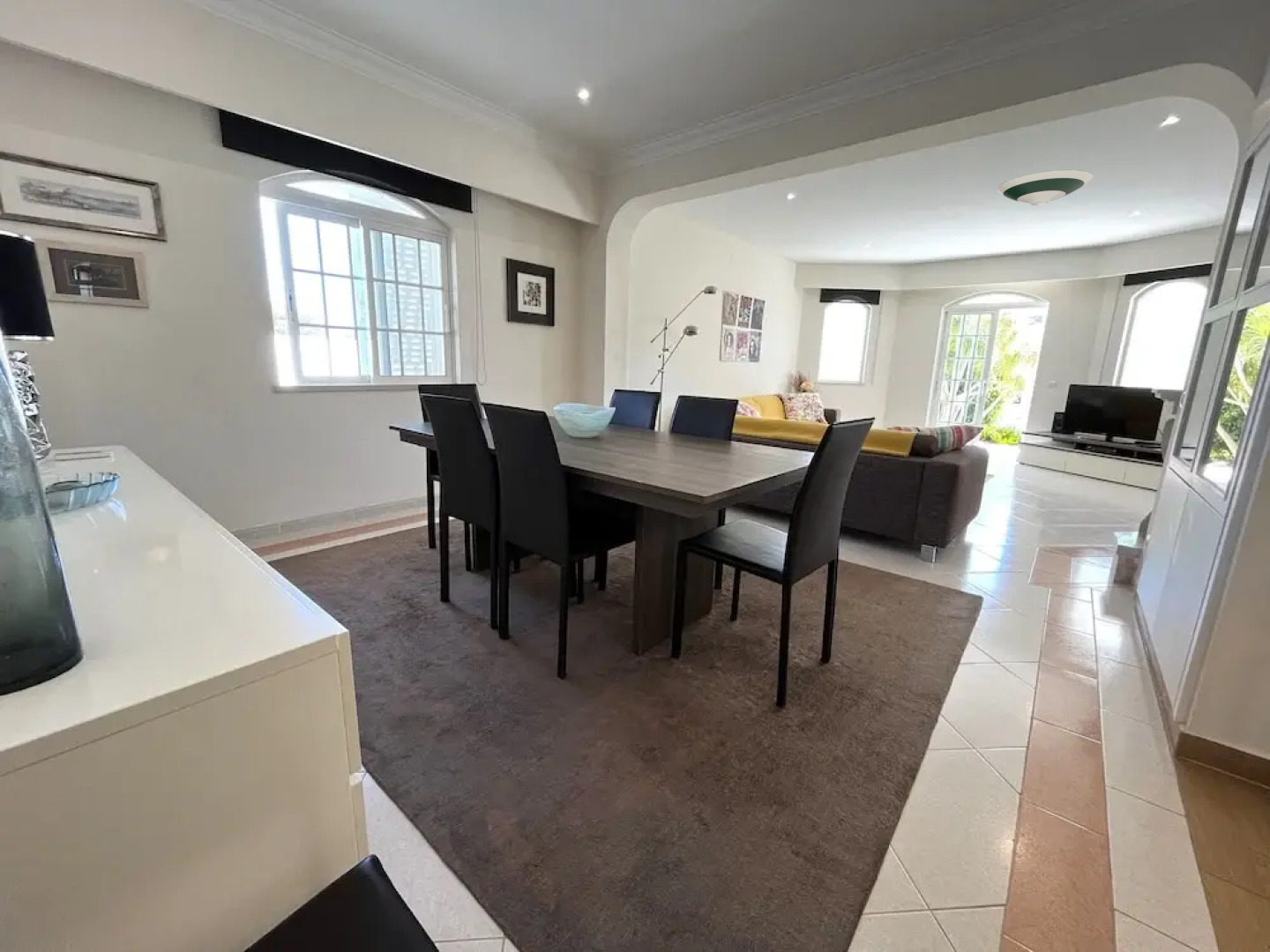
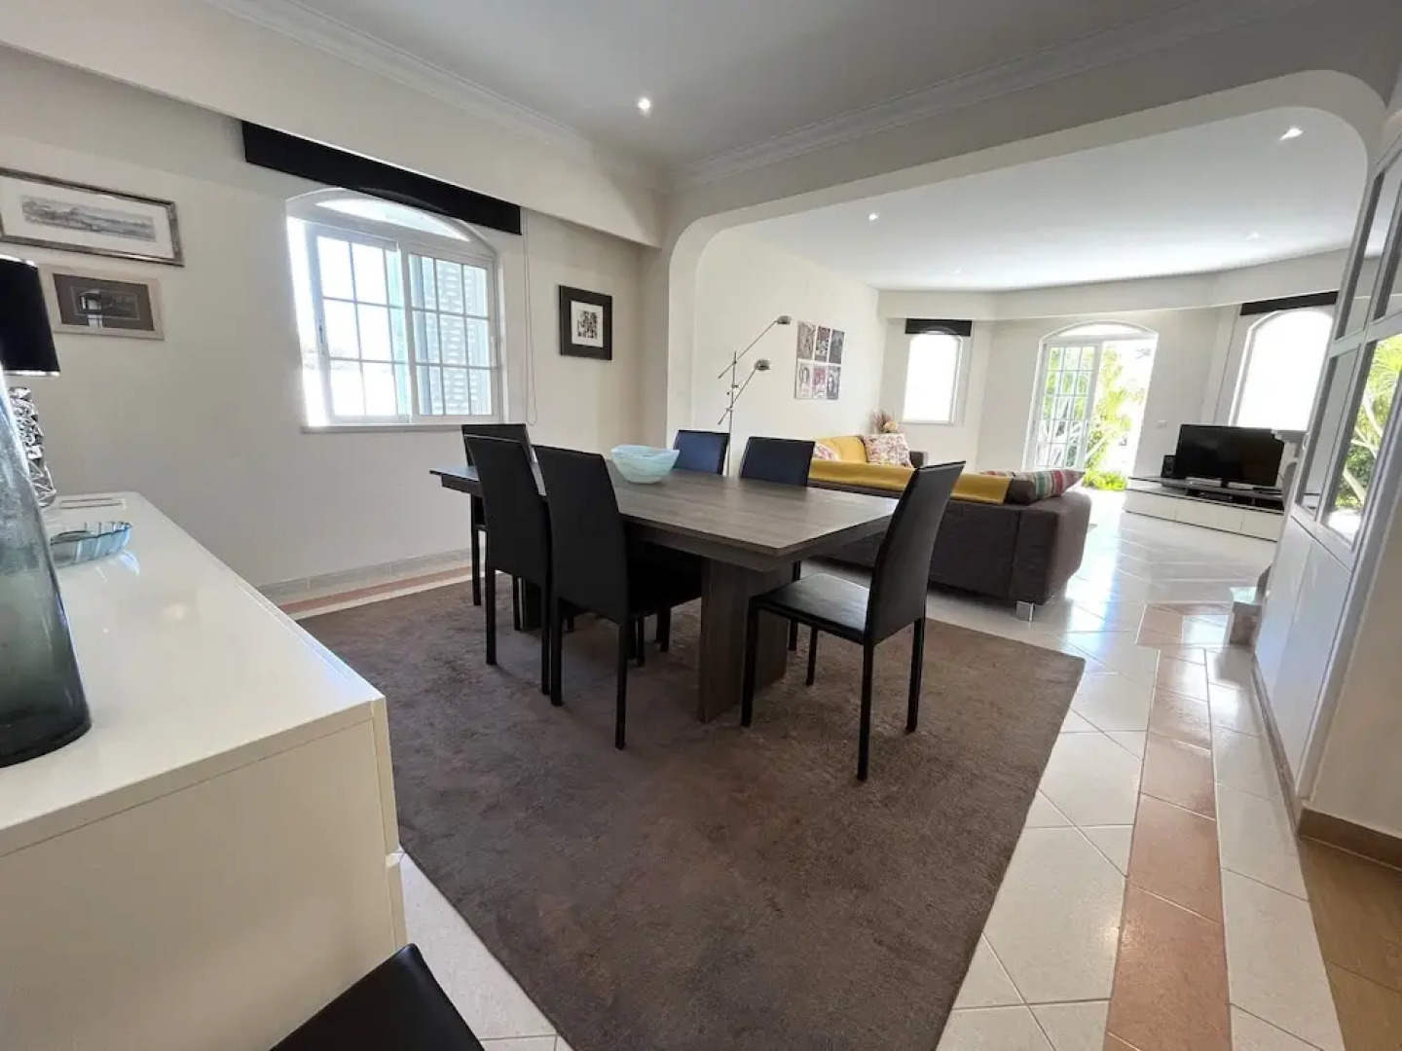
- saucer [997,168,1094,206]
